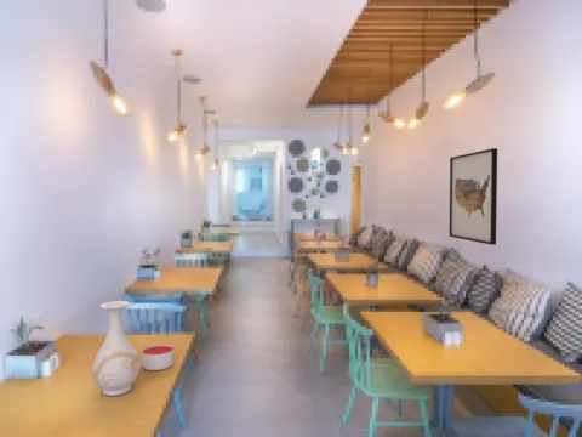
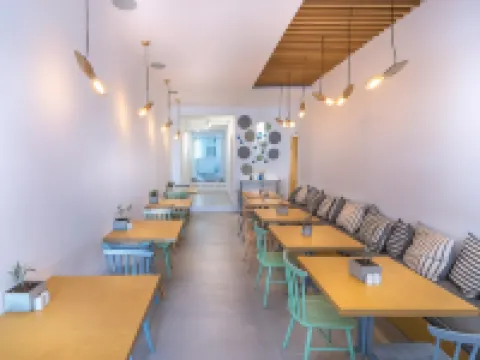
- wall art [449,147,498,246]
- candle [141,344,175,371]
- vase [91,300,141,397]
